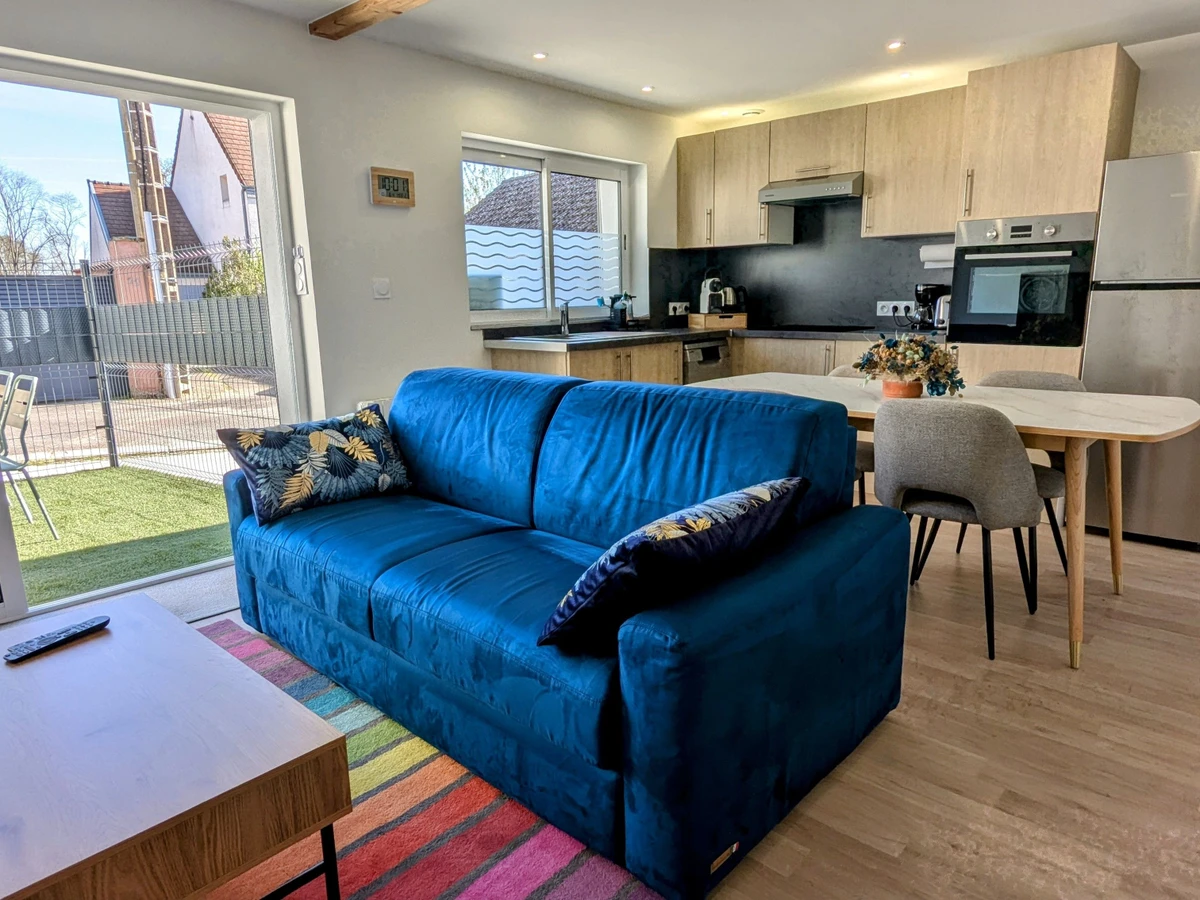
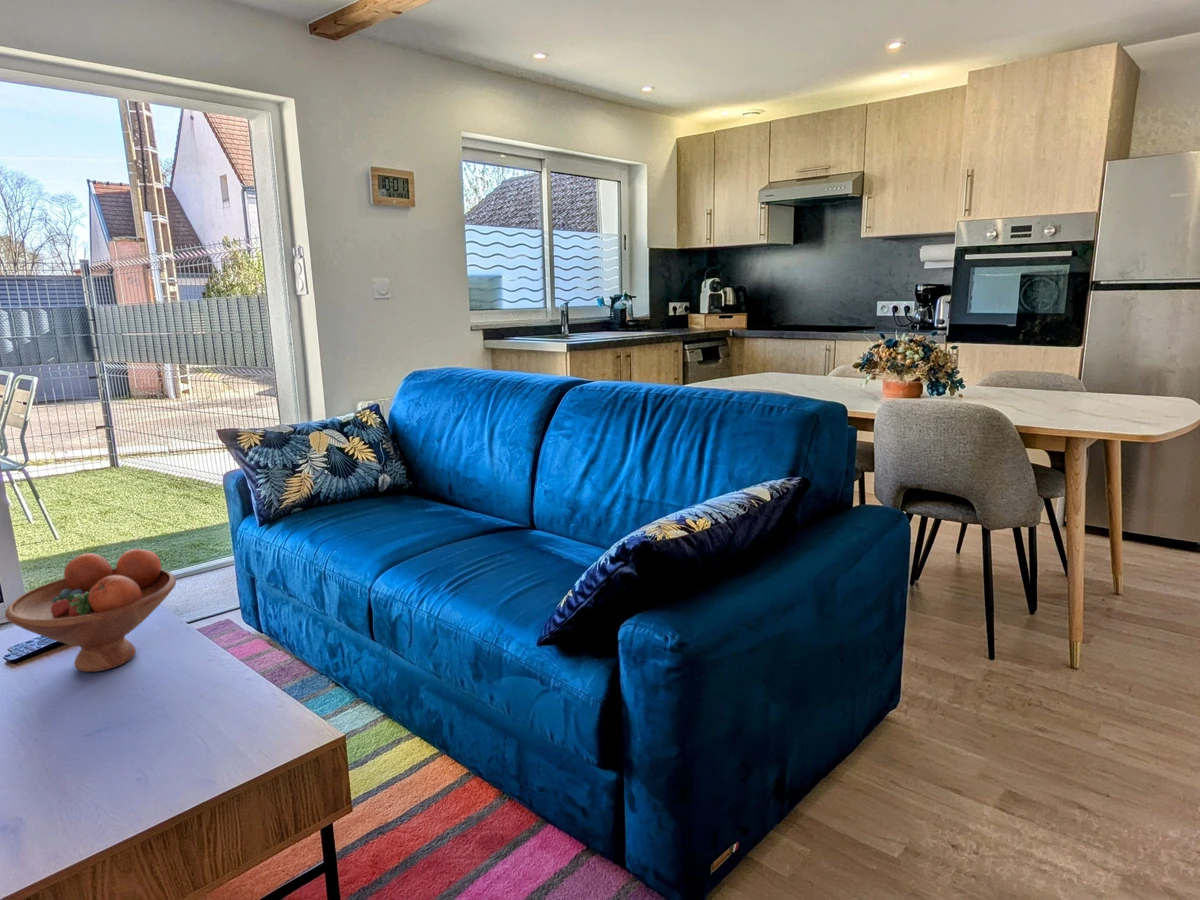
+ fruit bowl [4,548,177,673]
